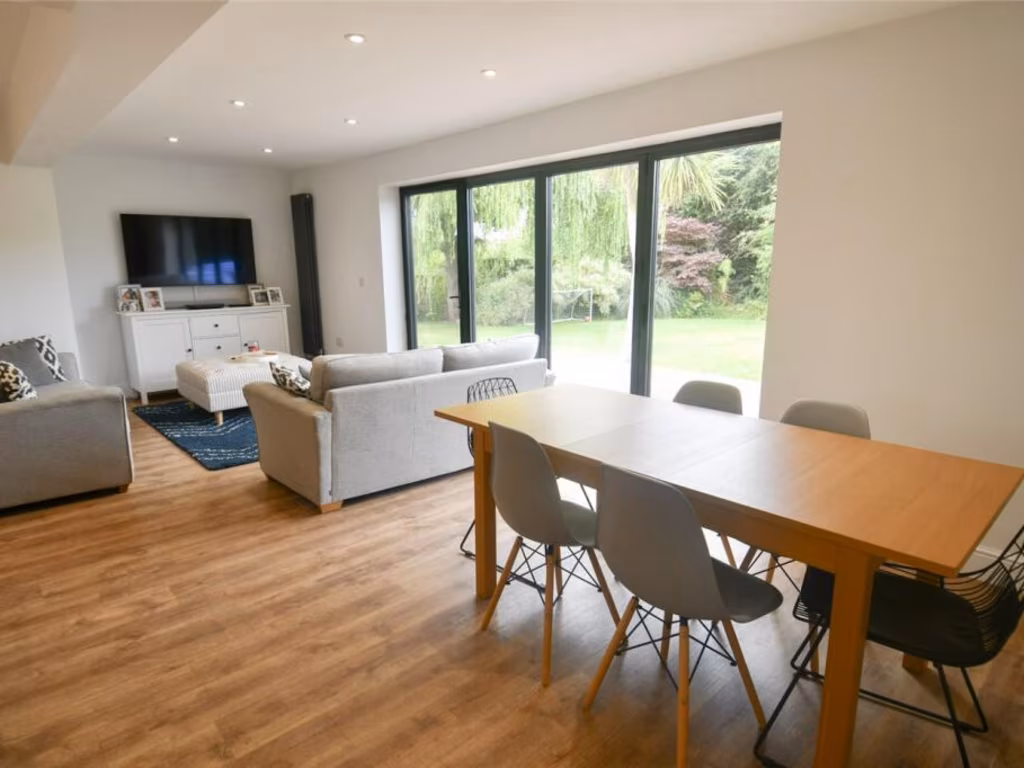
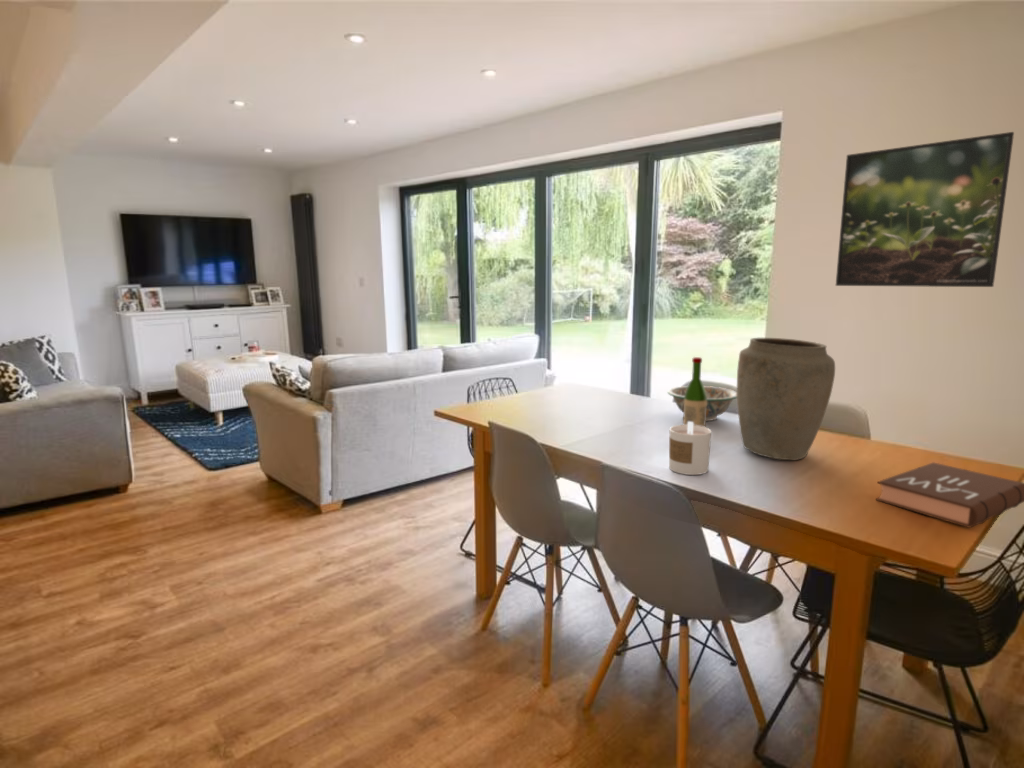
+ book [875,461,1024,529]
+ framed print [835,131,1015,288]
+ candle [668,422,712,476]
+ wine bottle [682,356,707,427]
+ vase [736,337,836,461]
+ decorative bowl [666,385,737,422]
